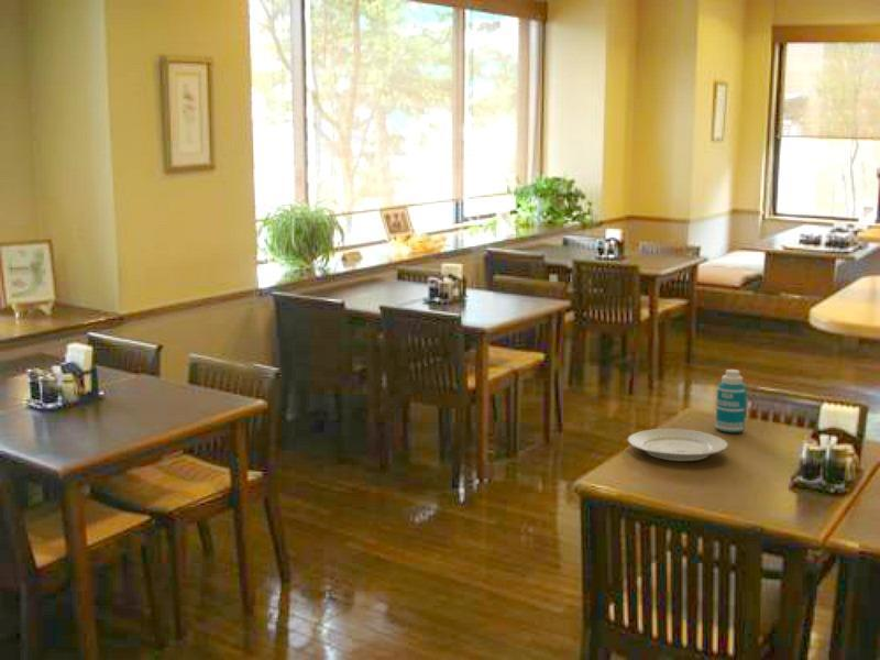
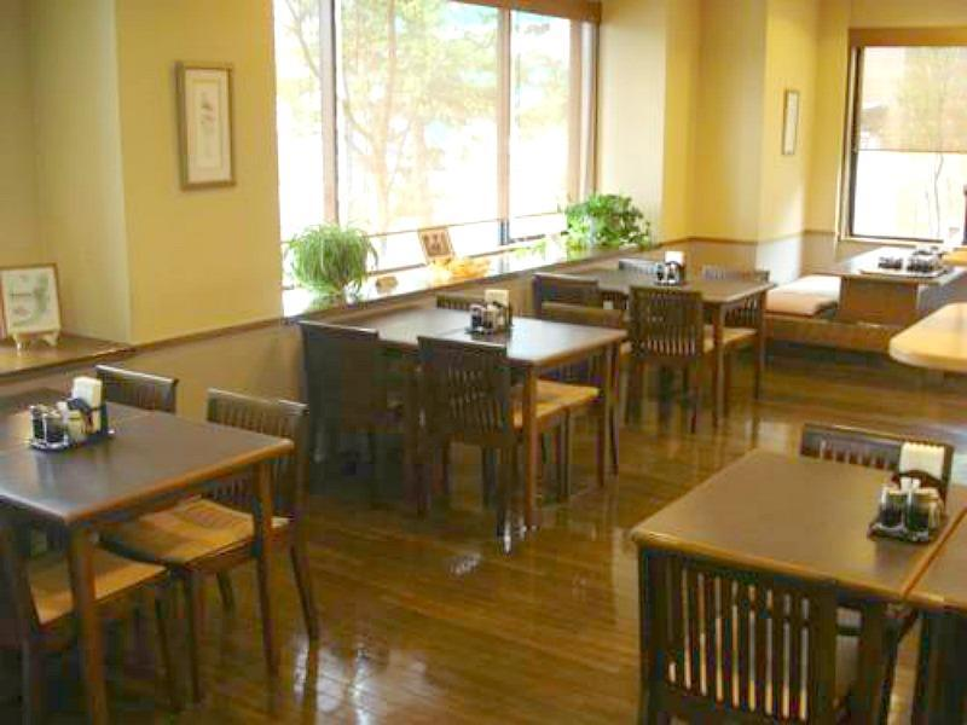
- plate [626,428,729,462]
- bottle [715,369,748,433]
